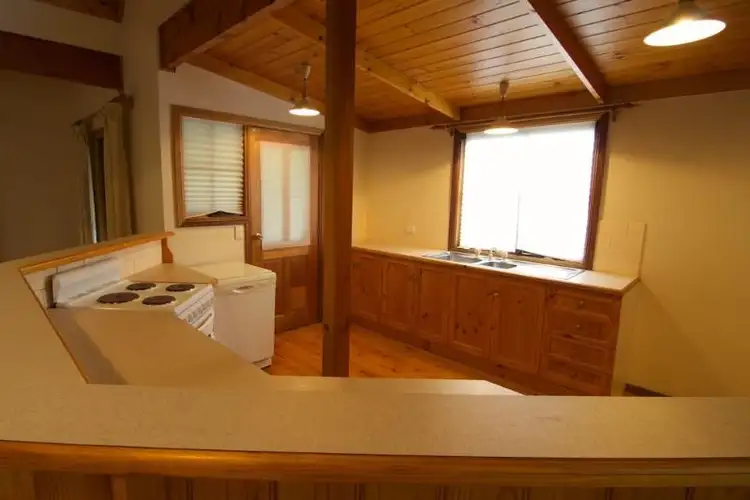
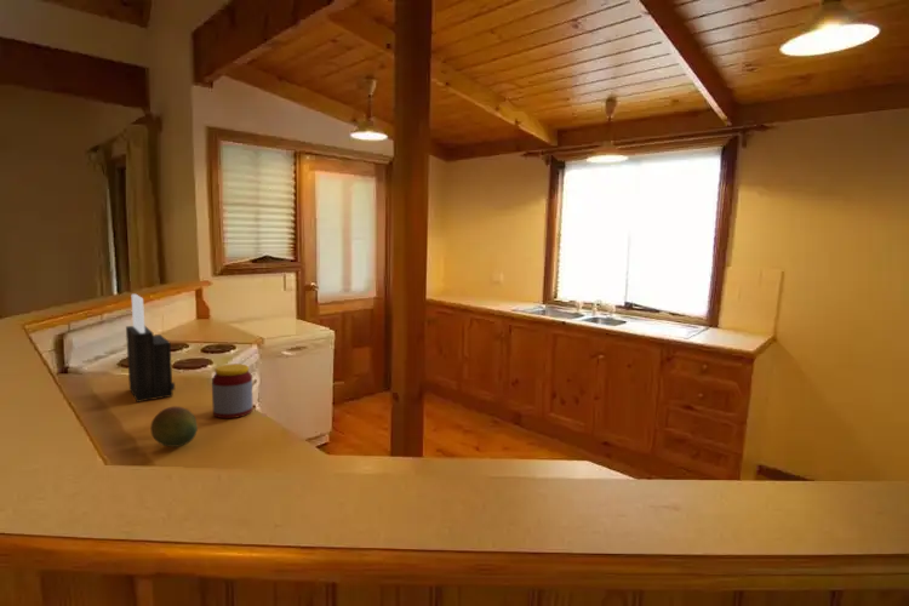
+ jar [211,362,255,419]
+ fruit [149,406,199,448]
+ knife block [125,293,176,404]
